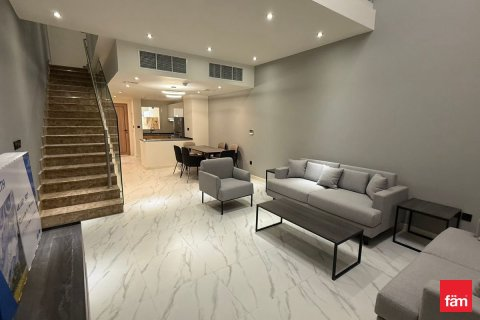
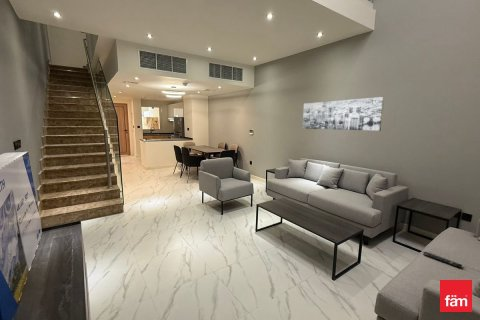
+ wall art [302,96,385,132]
+ remote control [422,251,463,269]
